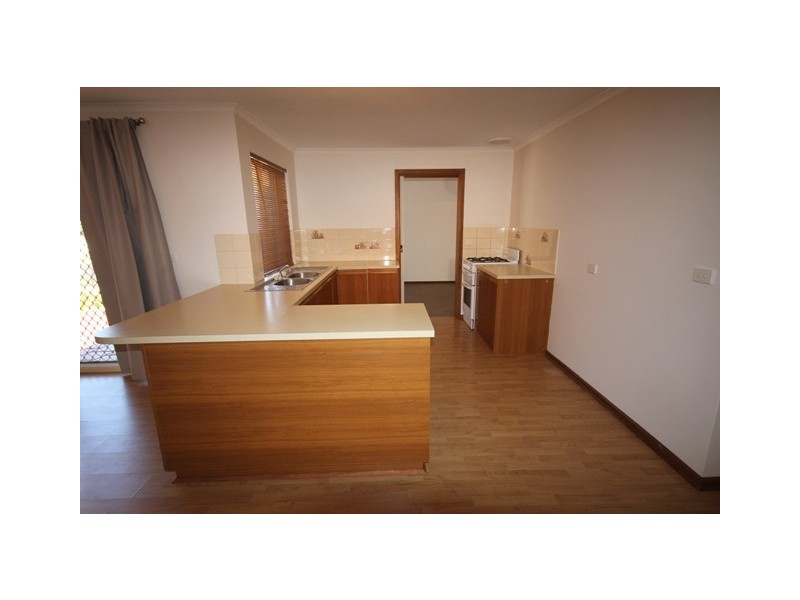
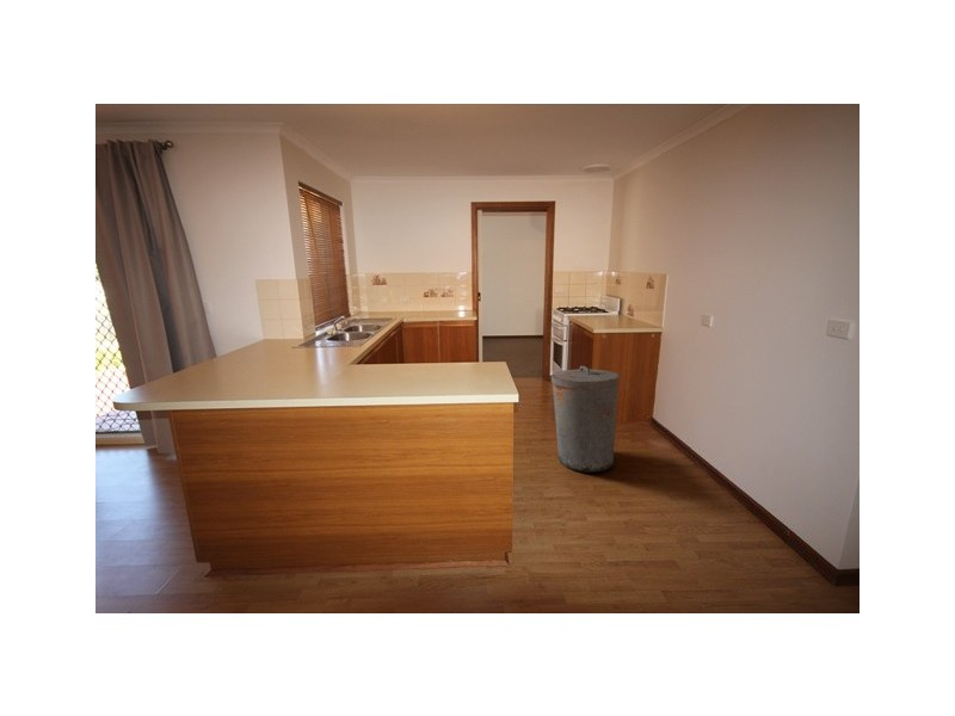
+ trash can [550,365,621,474]
